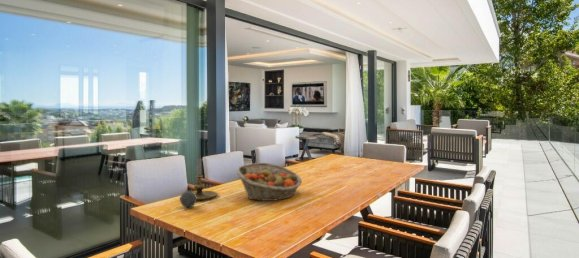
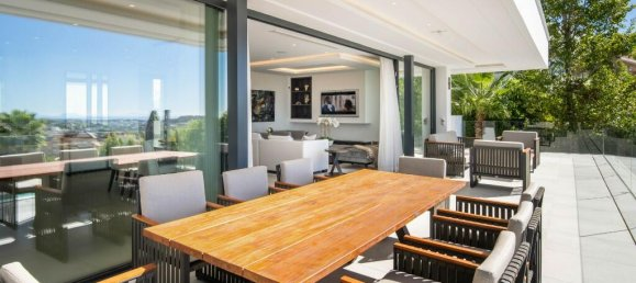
- fruit basket [235,162,303,202]
- candle holder [180,156,219,201]
- decorative ball [179,190,198,208]
